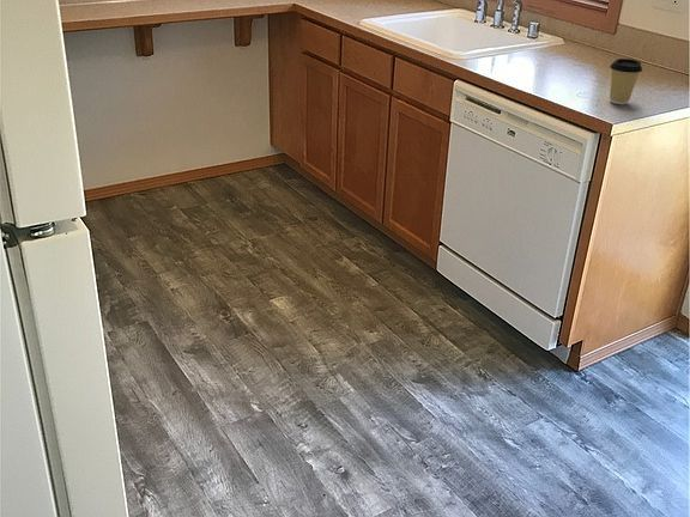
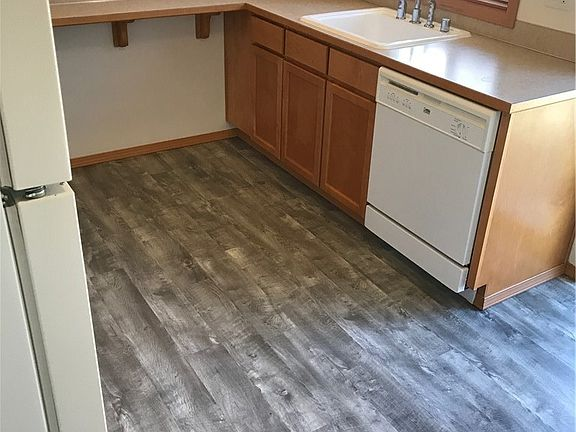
- coffee cup [609,57,643,105]
